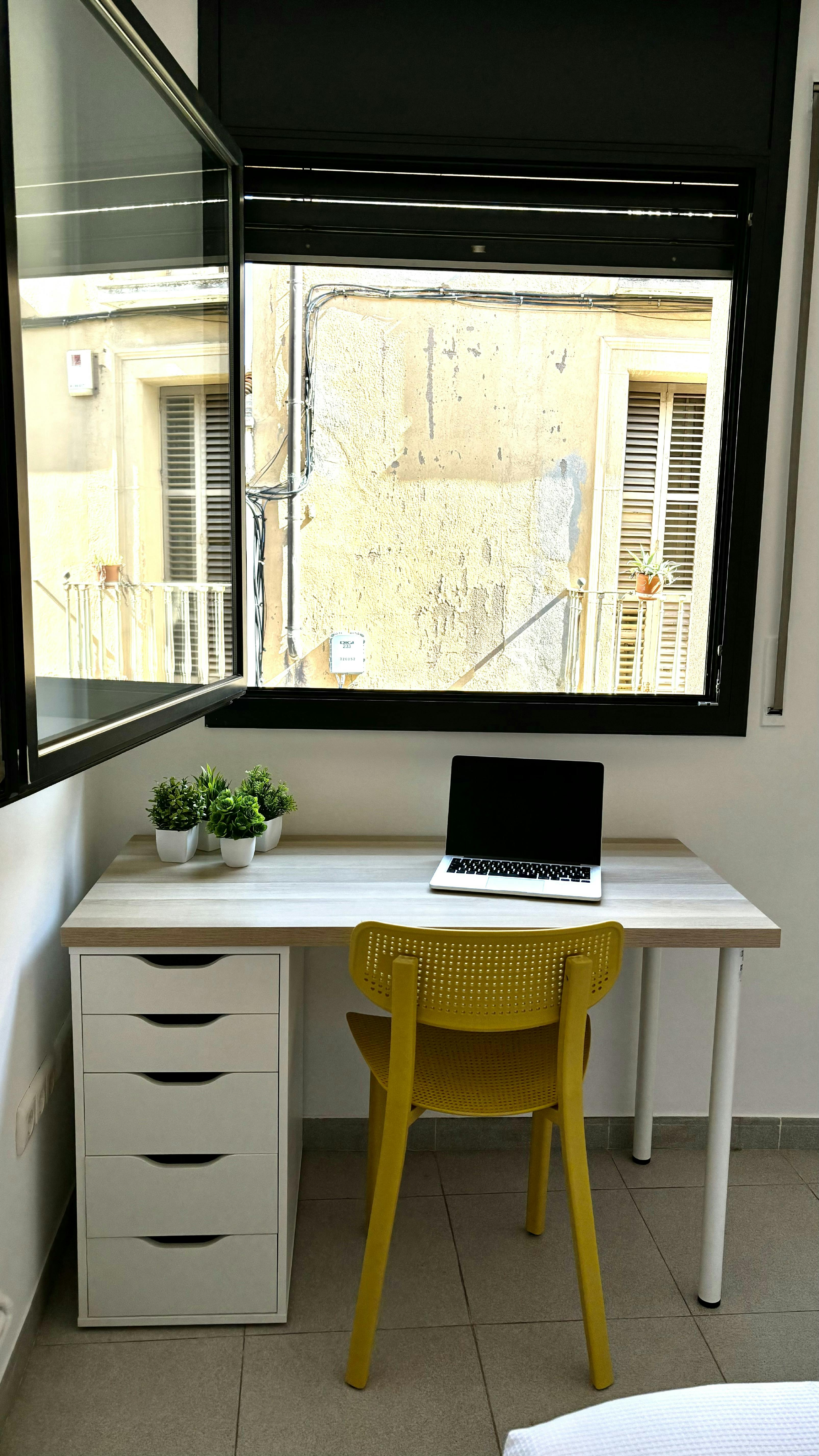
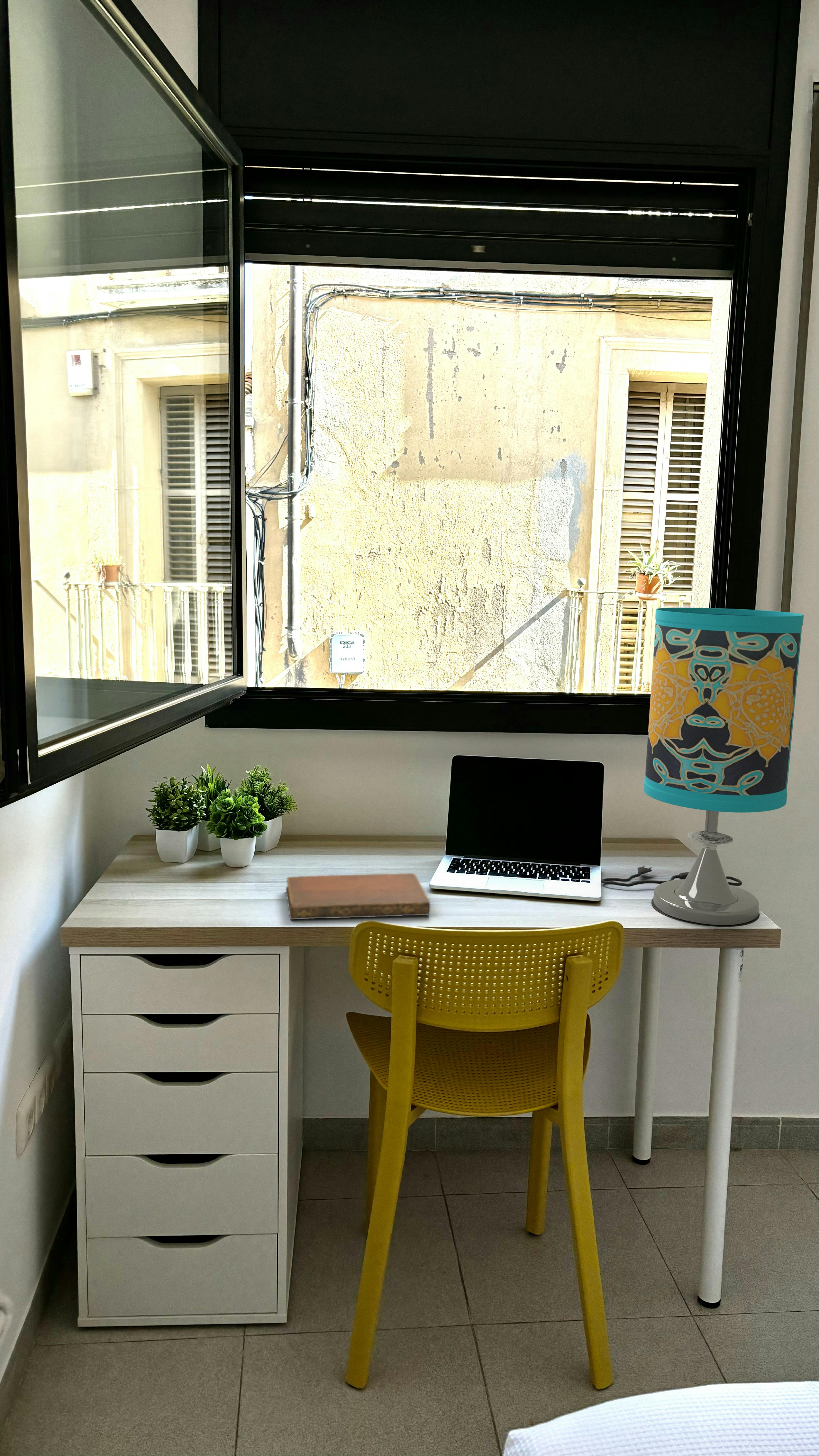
+ notebook [285,873,431,920]
+ table lamp [601,607,804,927]
